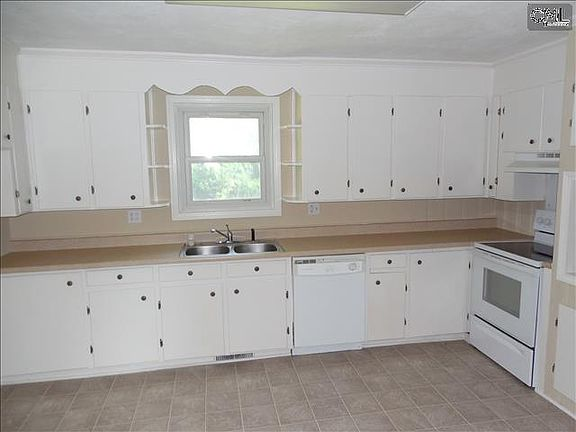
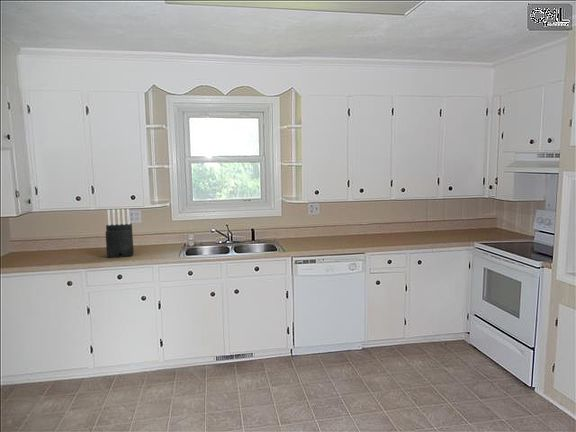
+ knife block [104,208,135,259]
